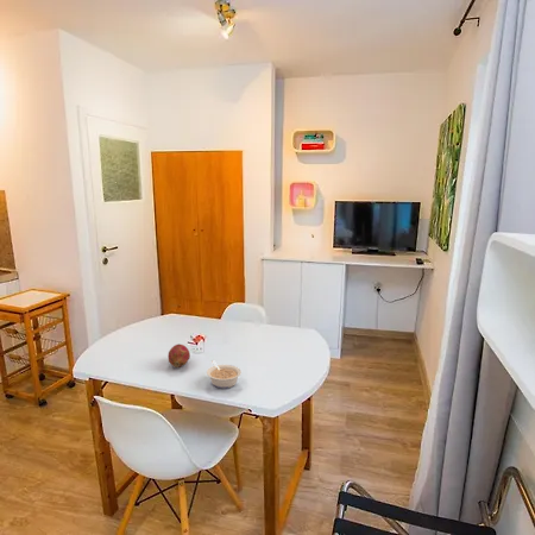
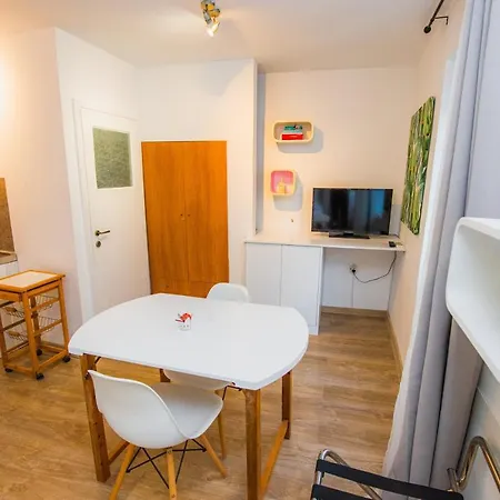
- legume [206,359,243,390]
- fruit [166,342,191,369]
